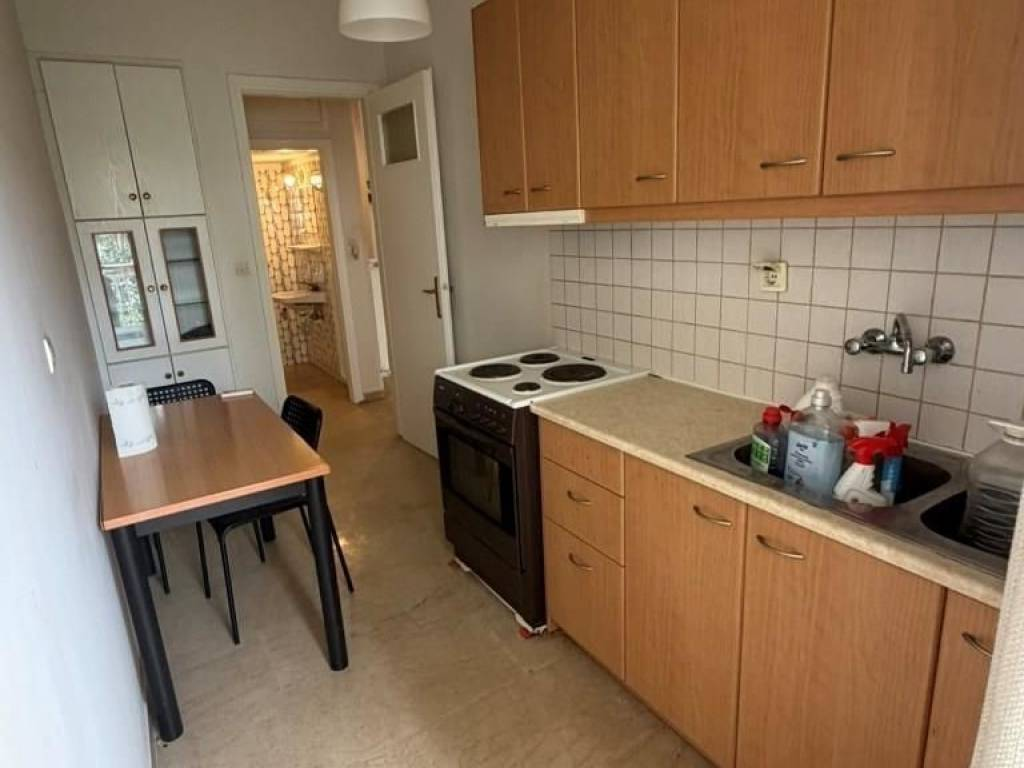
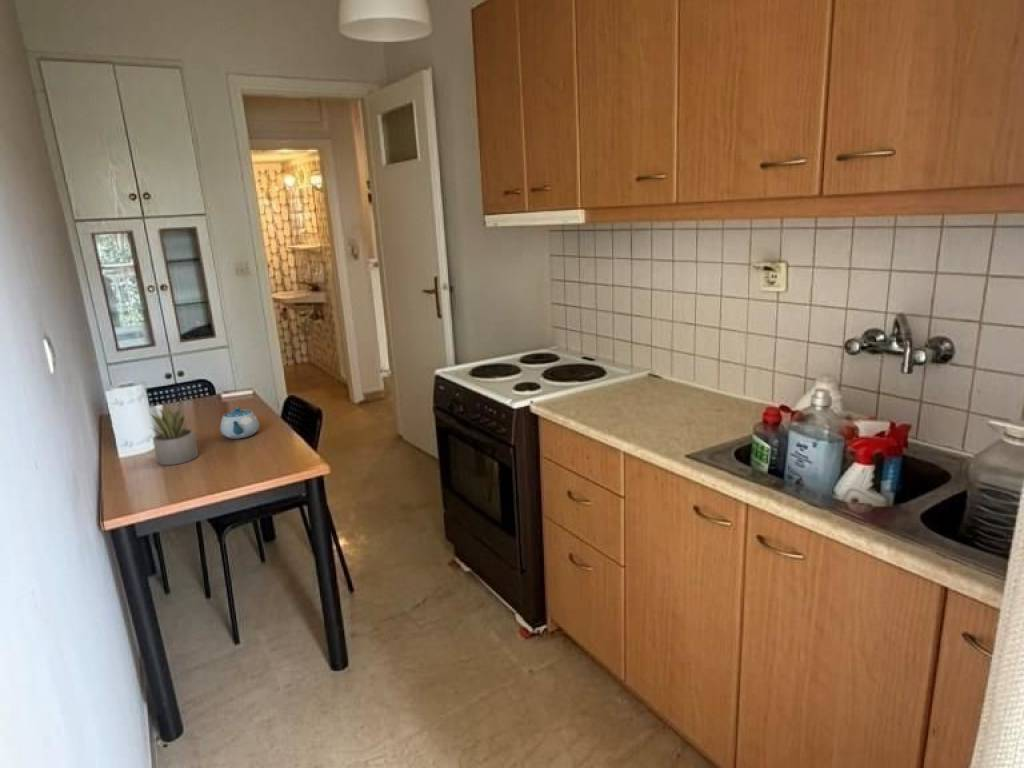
+ chinaware [219,406,261,440]
+ succulent plant [149,401,199,466]
